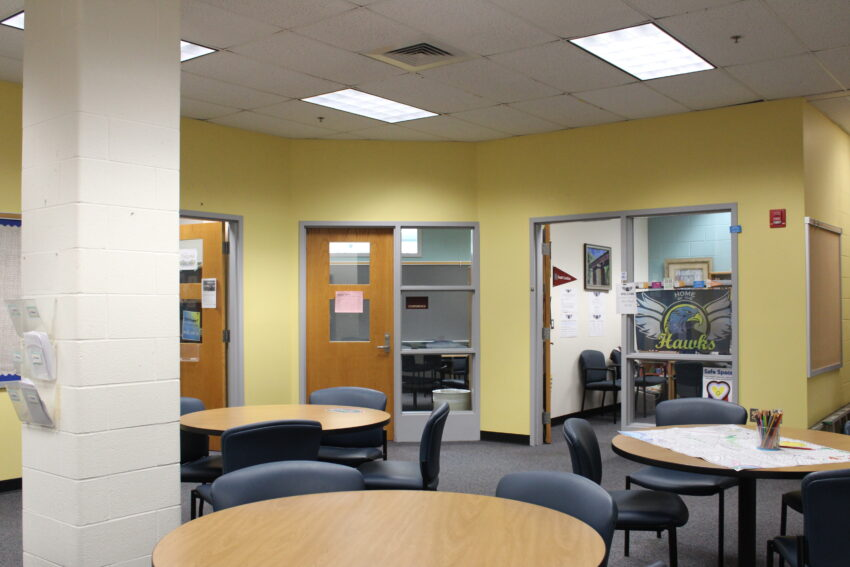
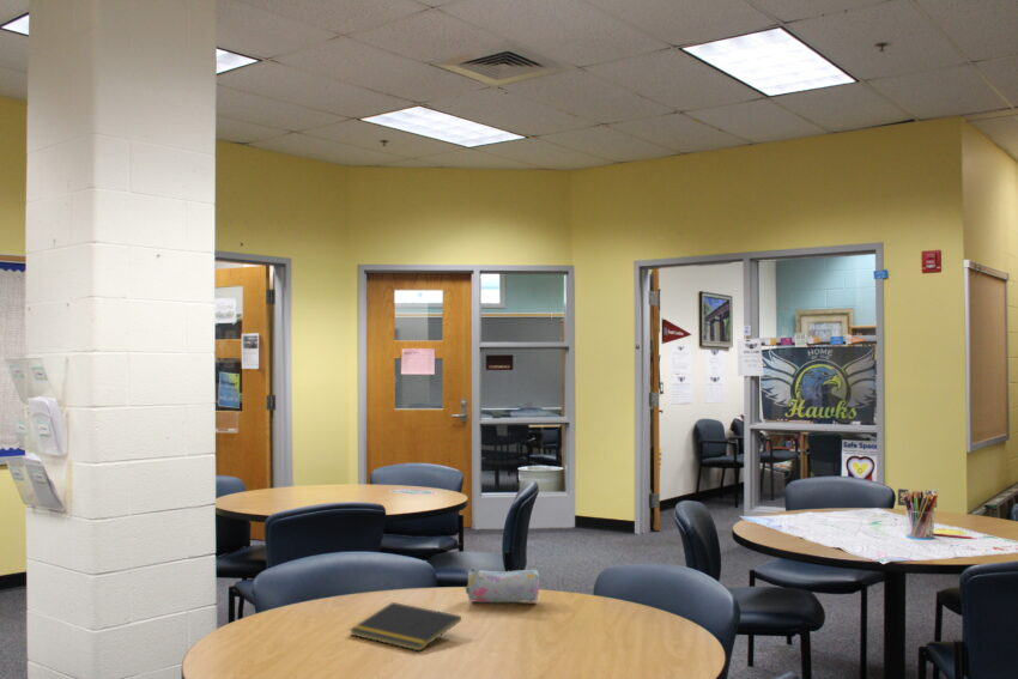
+ notepad [349,601,462,653]
+ pencil case [465,568,540,604]
